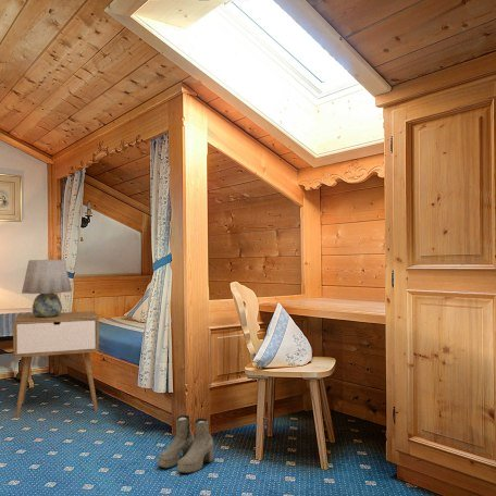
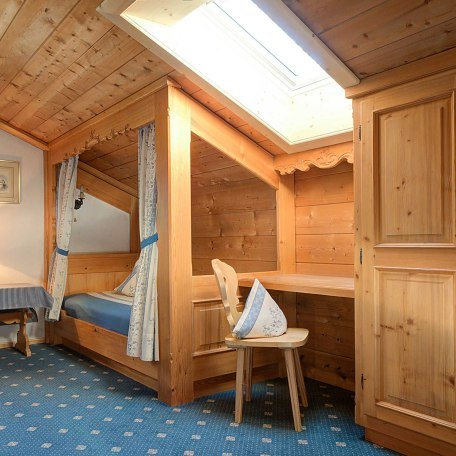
- boots [157,414,214,474]
- table lamp [21,259,73,318]
- nightstand [12,310,100,420]
